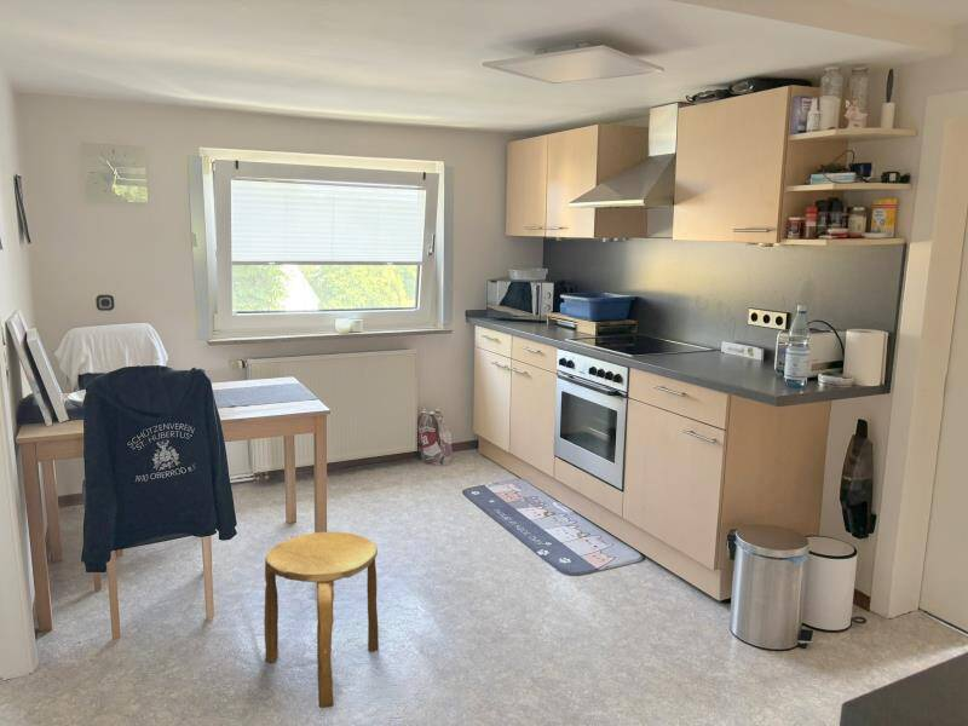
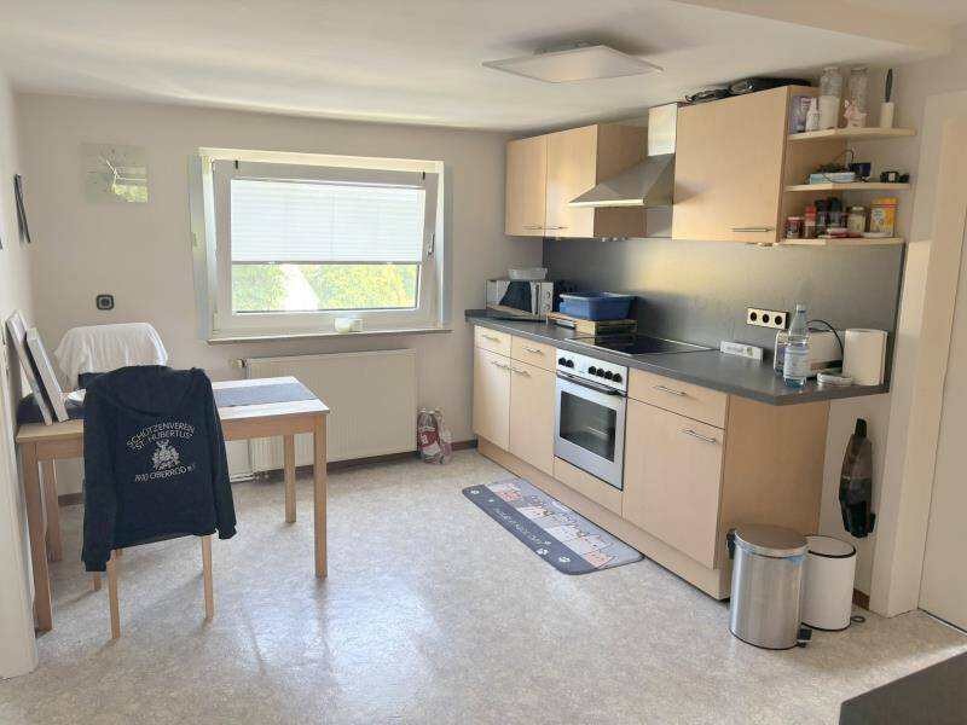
- stool [263,531,380,709]
